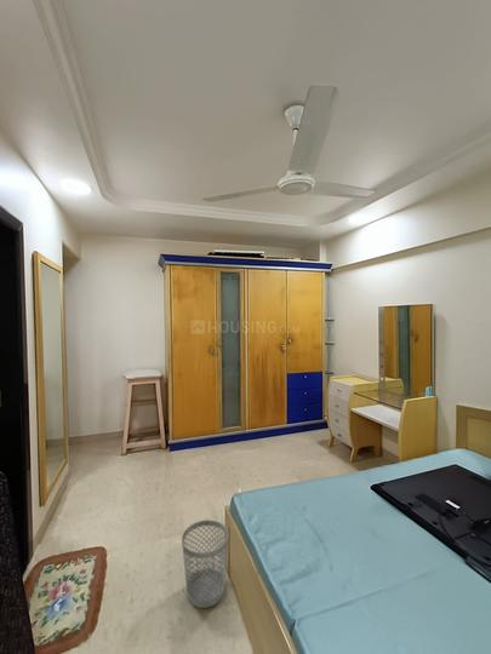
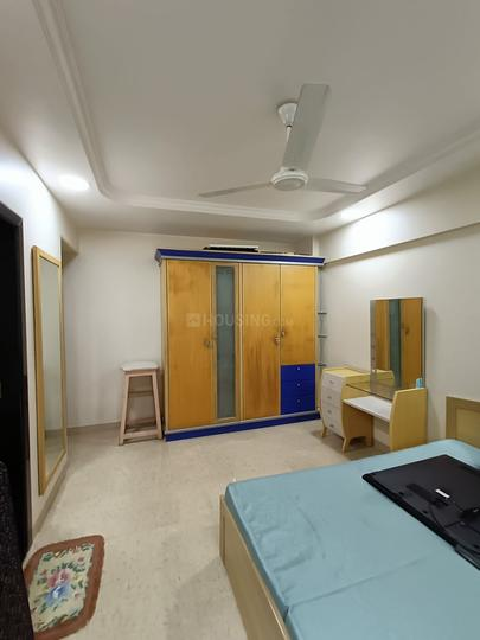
- wastebasket [181,518,229,609]
